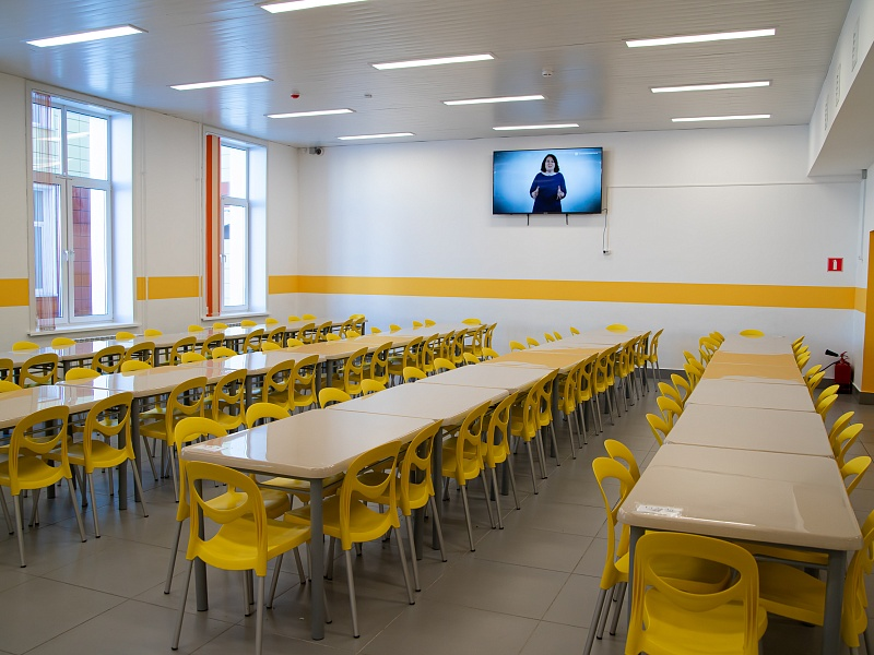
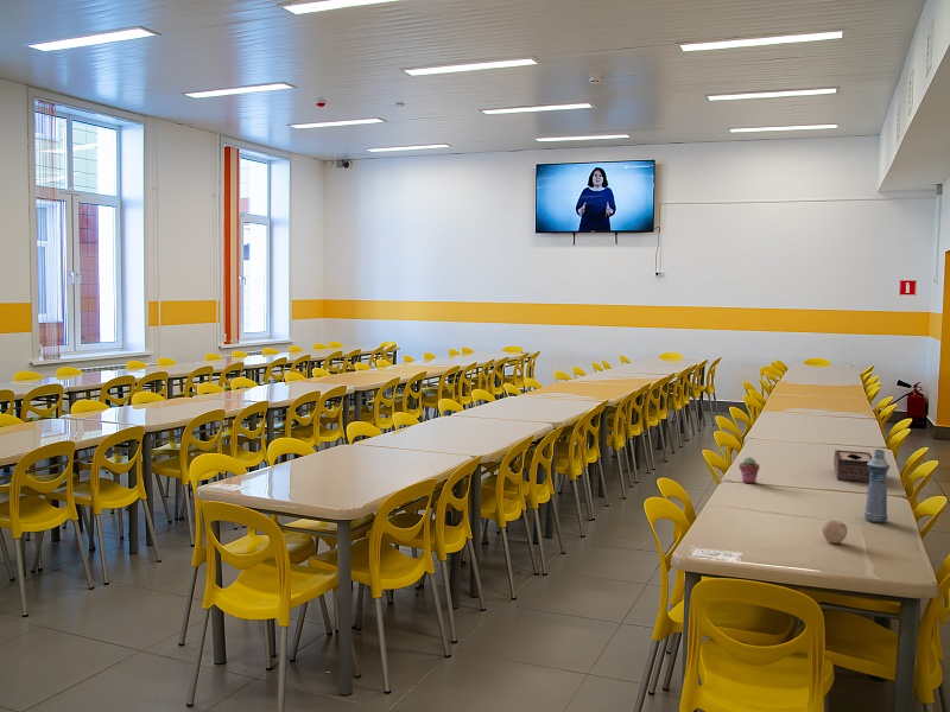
+ bottle [863,449,891,525]
+ tissue box [832,449,874,483]
+ apple [822,519,849,545]
+ potted succulent [737,456,760,484]
